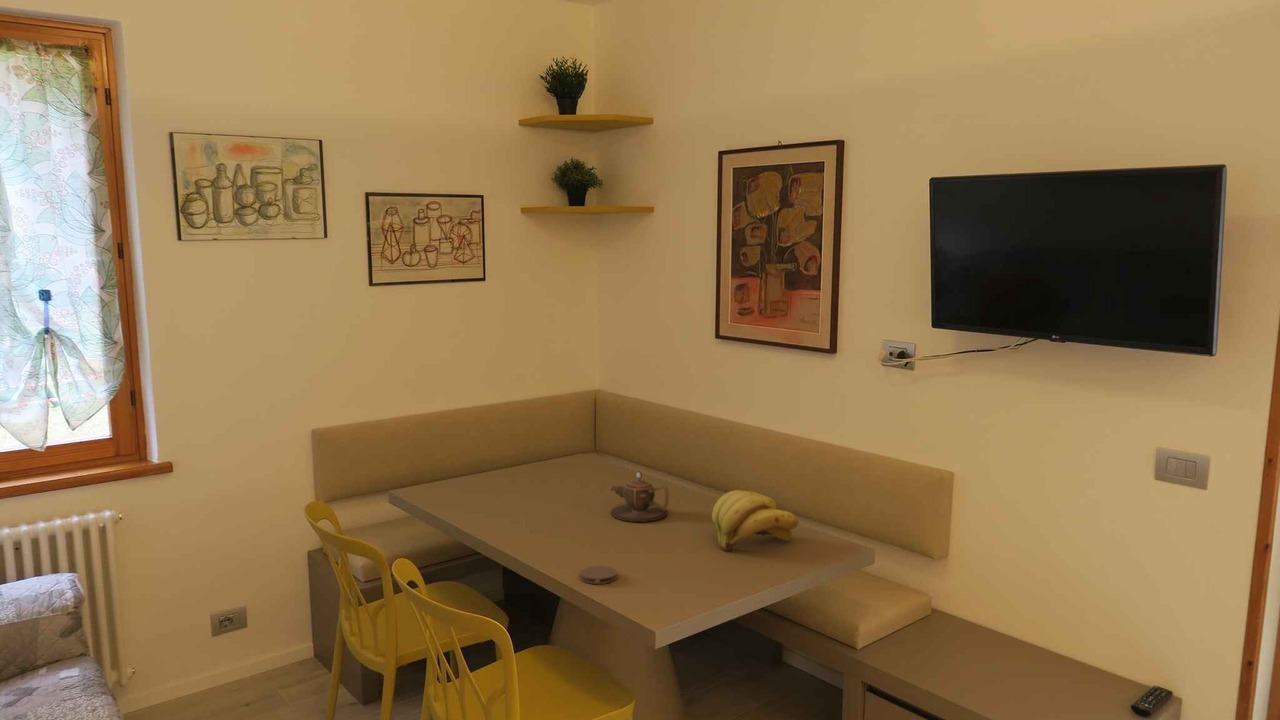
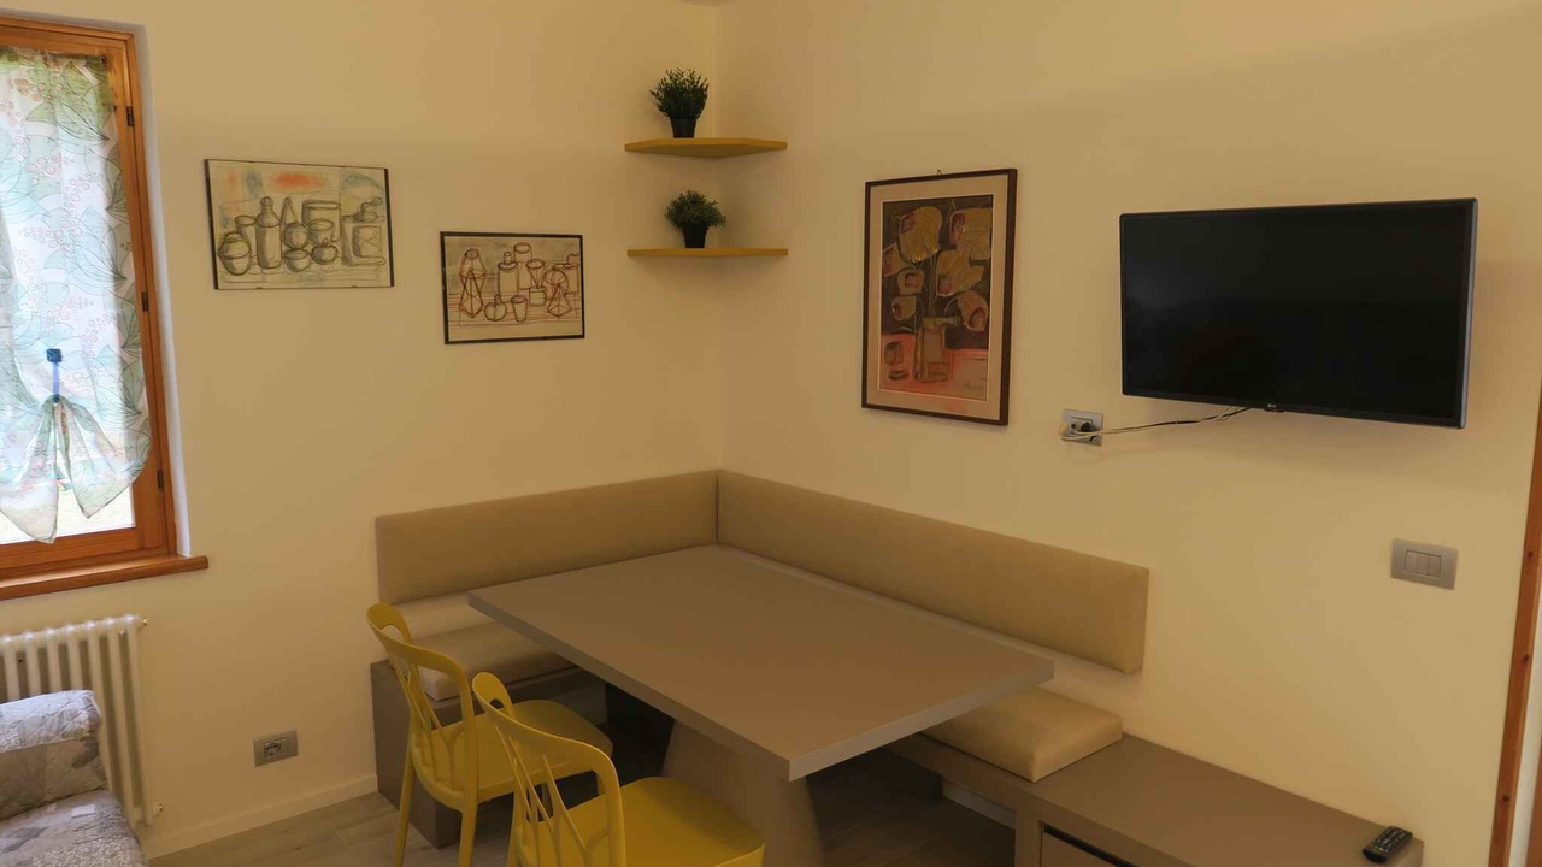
- banana bunch [711,489,800,552]
- coaster [579,565,618,585]
- teapot [609,471,670,523]
